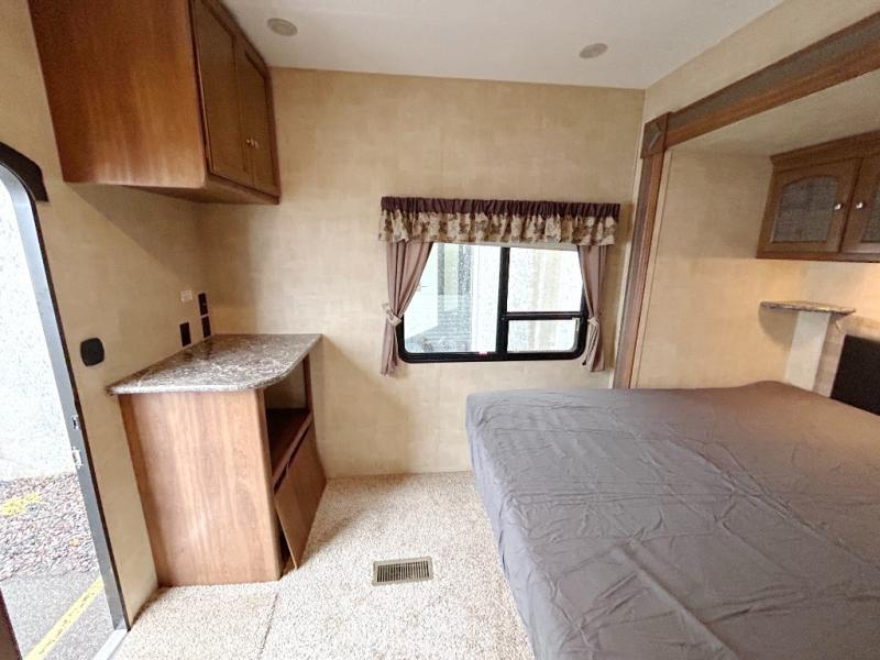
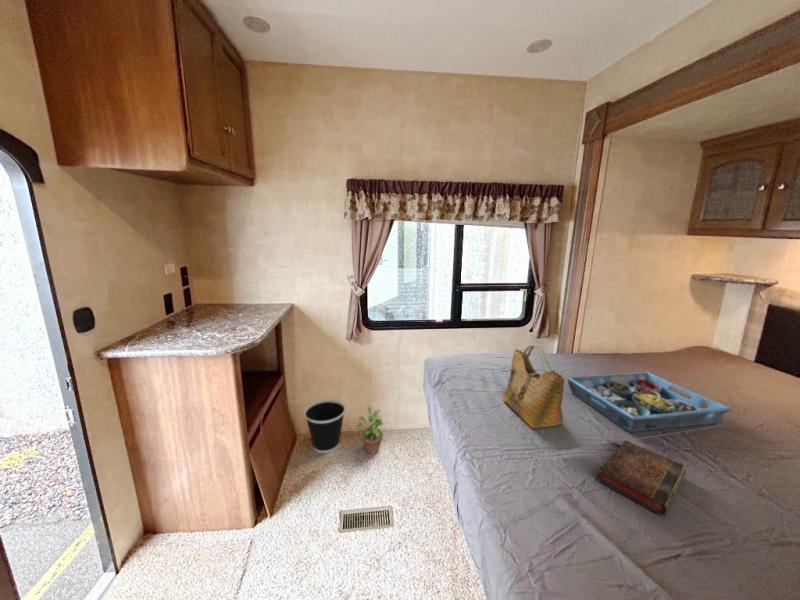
+ grocery bag [502,343,565,429]
+ potted plant [353,404,385,455]
+ book [596,439,687,517]
+ serving tray [566,371,733,434]
+ wastebasket [303,399,346,454]
